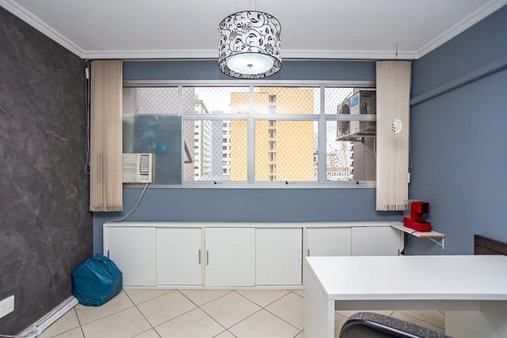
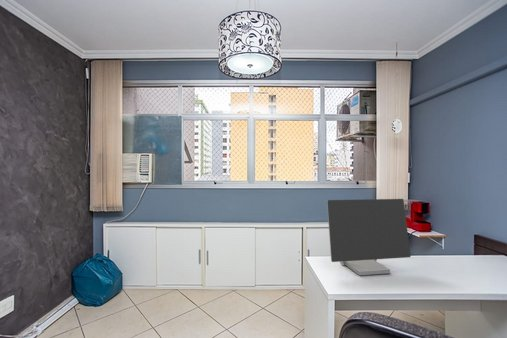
+ computer monitor [326,198,412,277]
